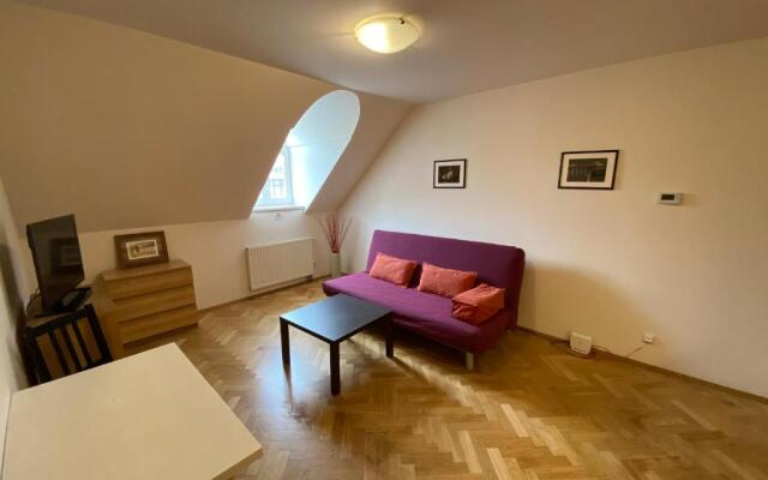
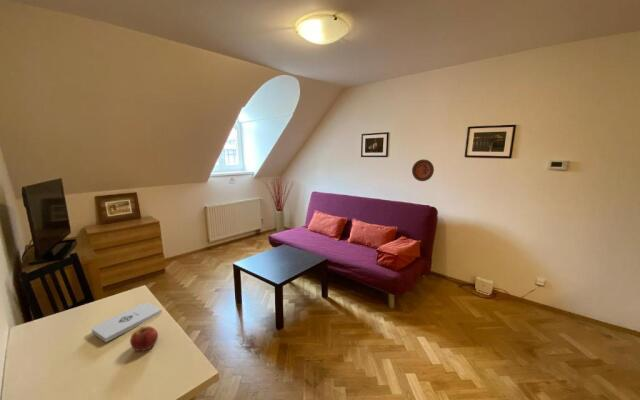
+ apple [129,325,159,352]
+ notepad [90,302,163,343]
+ decorative plate [411,158,435,182]
